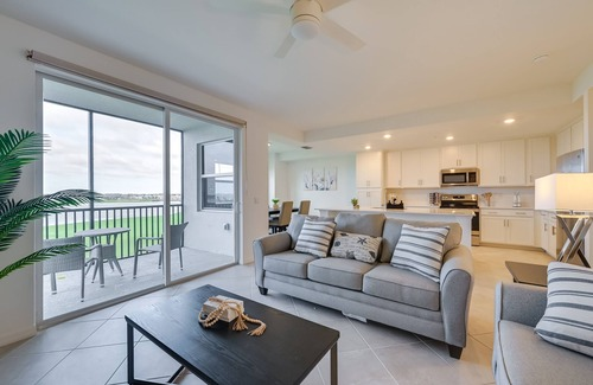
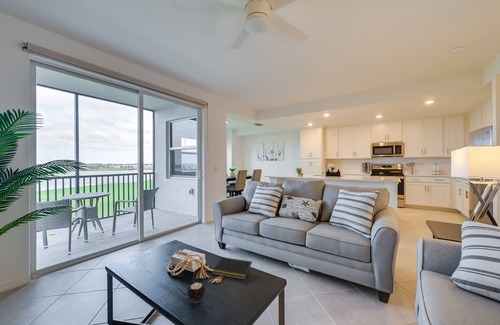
+ notepad [211,256,253,281]
+ candle [186,281,207,304]
